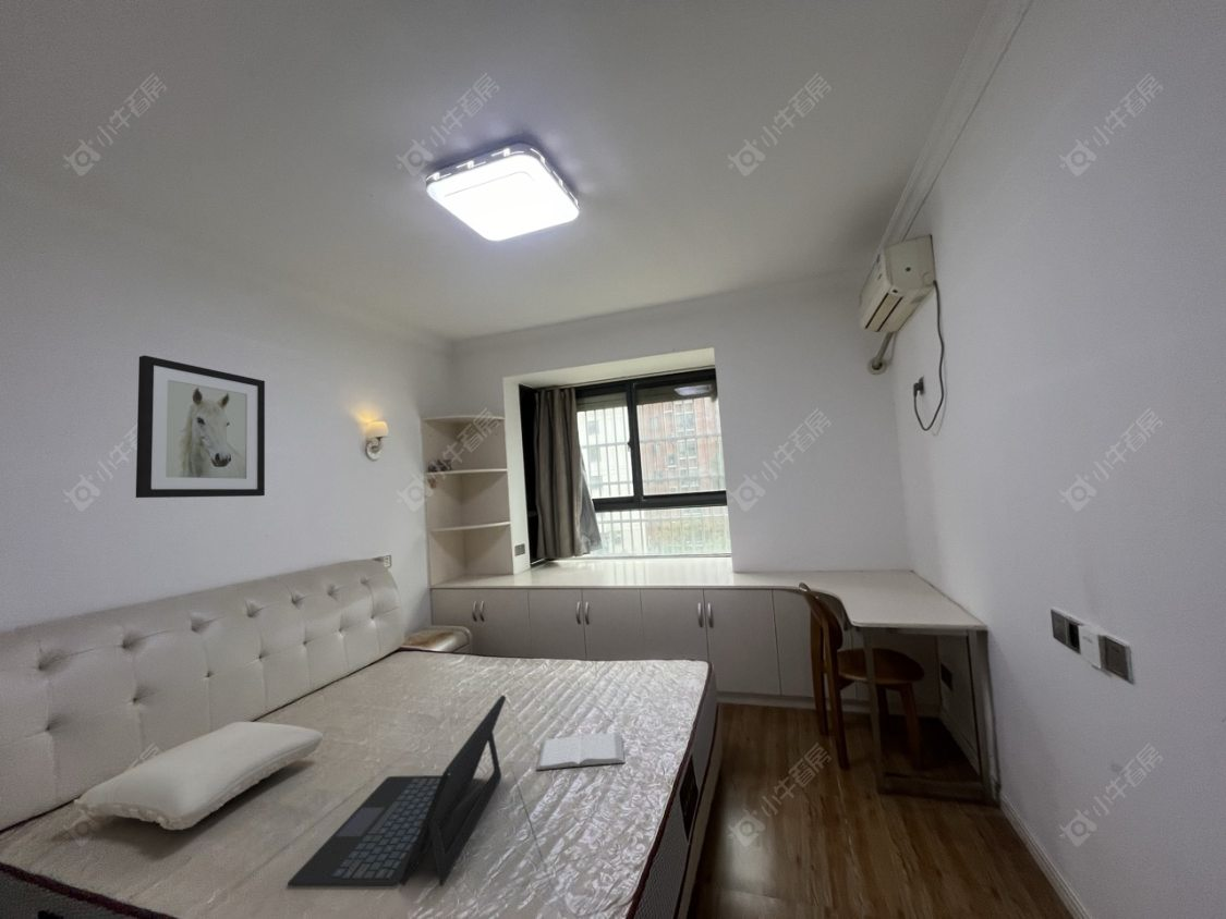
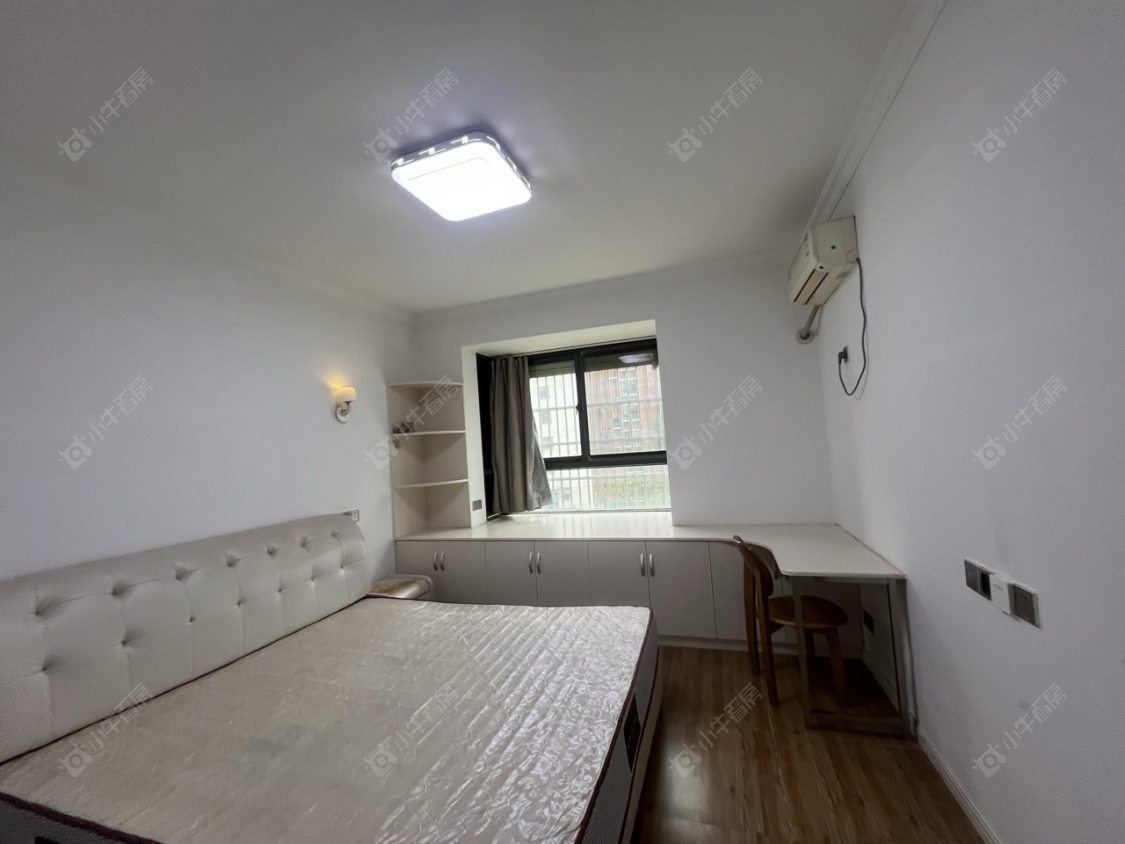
- pillow [73,721,324,831]
- wall art [135,354,266,499]
- laptop [287,694,507,887]
- book [535,732,626,771]
